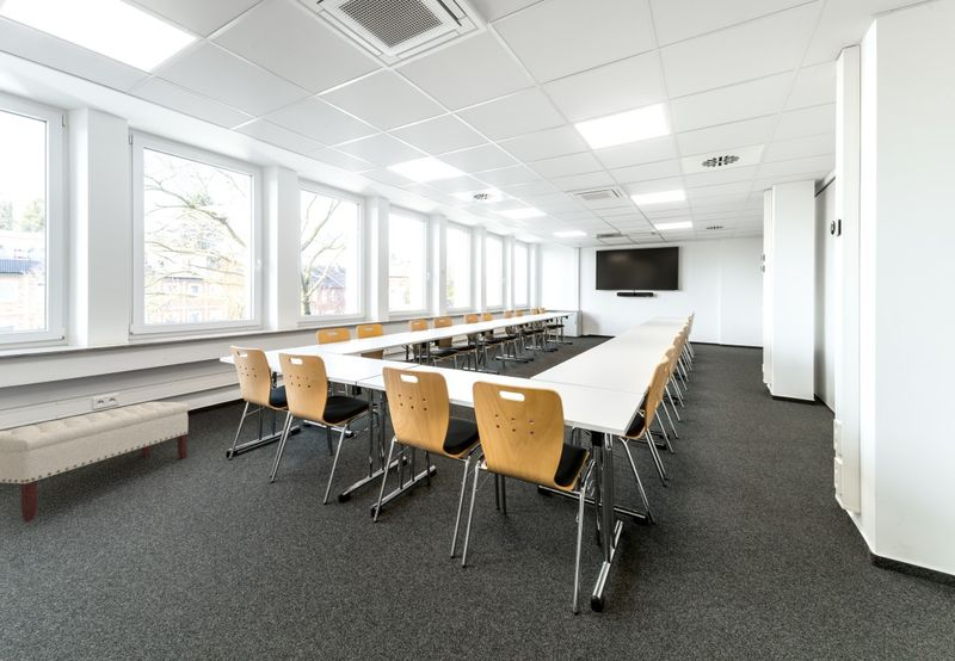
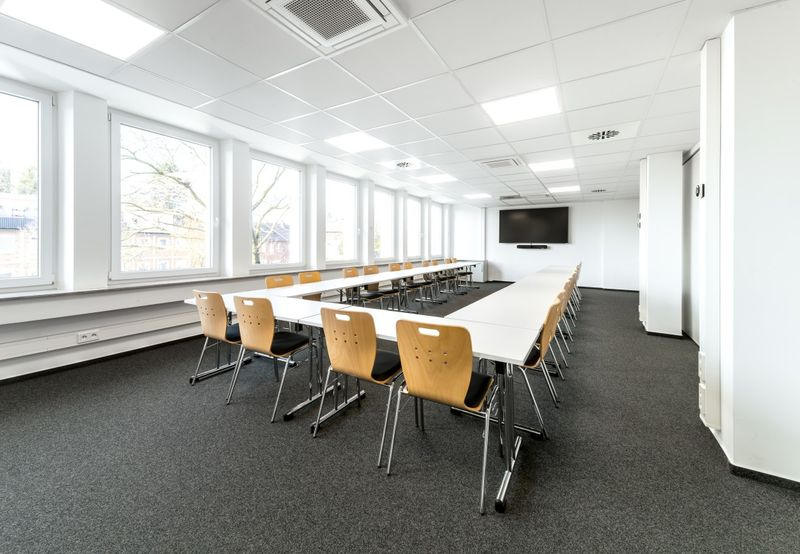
- bench [0,401,190,524]
